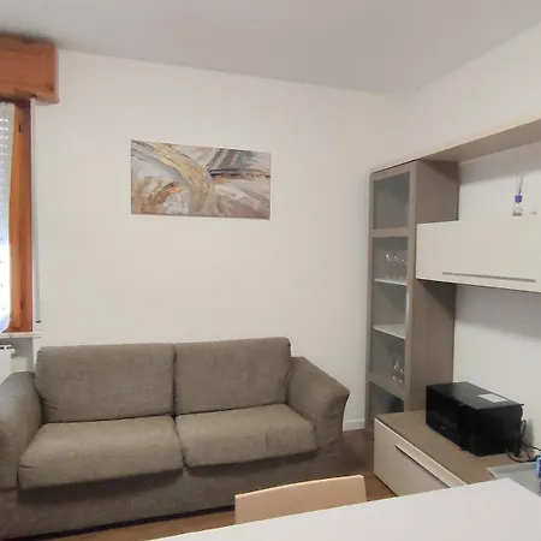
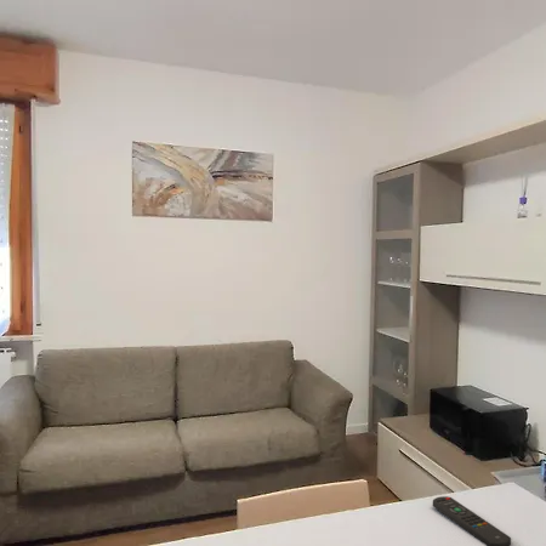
+ remote control [432,495,512,546]
